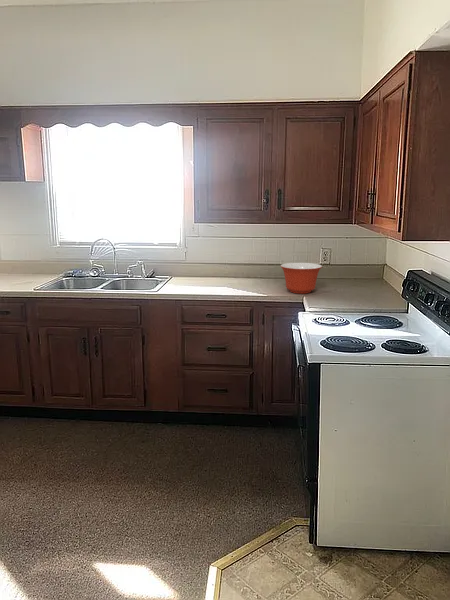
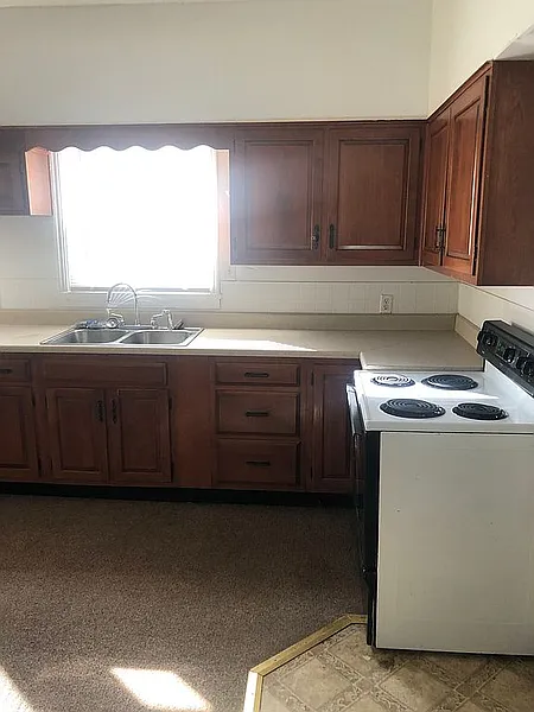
- mixing bowl [280,262,323,294]
